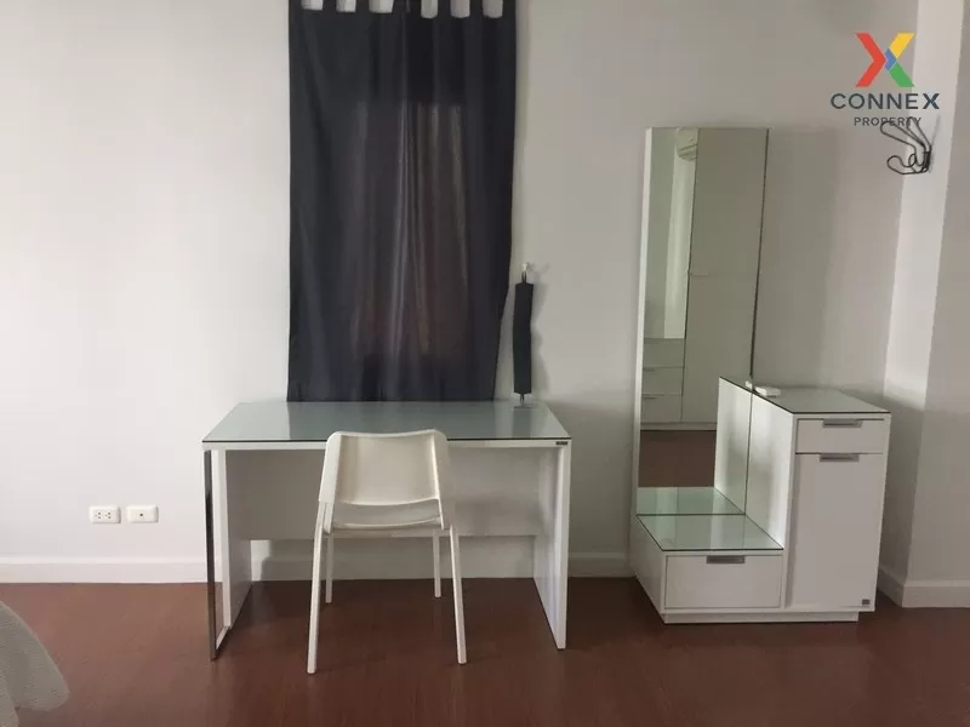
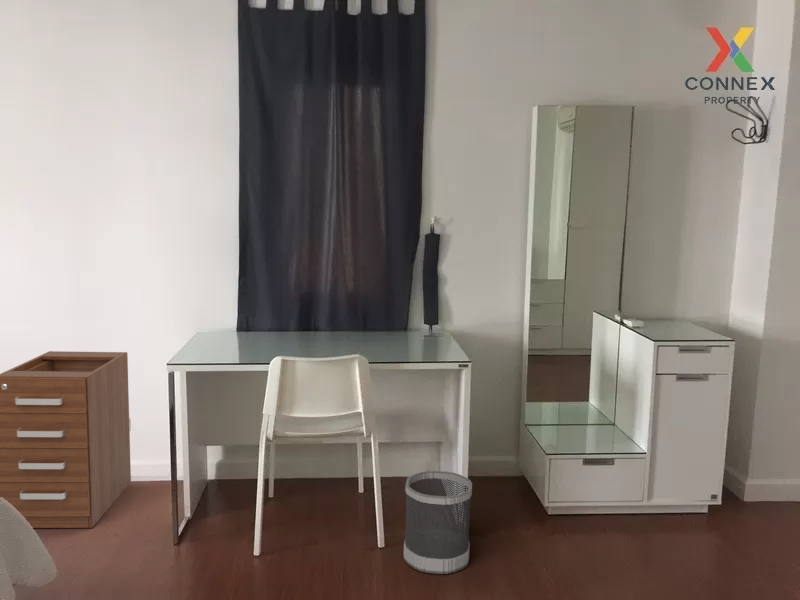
+ wastebasket [402,470,473,575]
+ filing cabinet [0,350,132,529]
